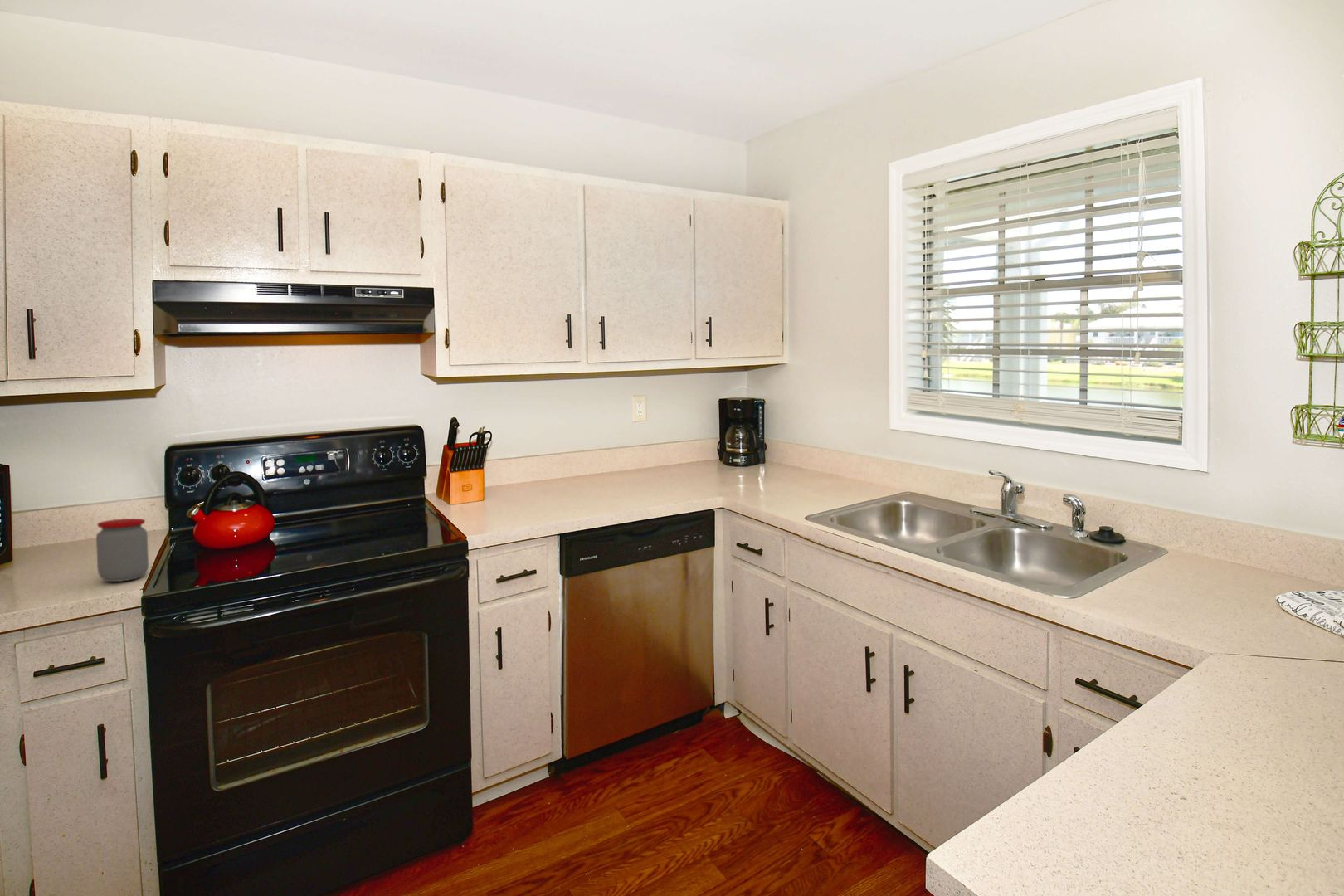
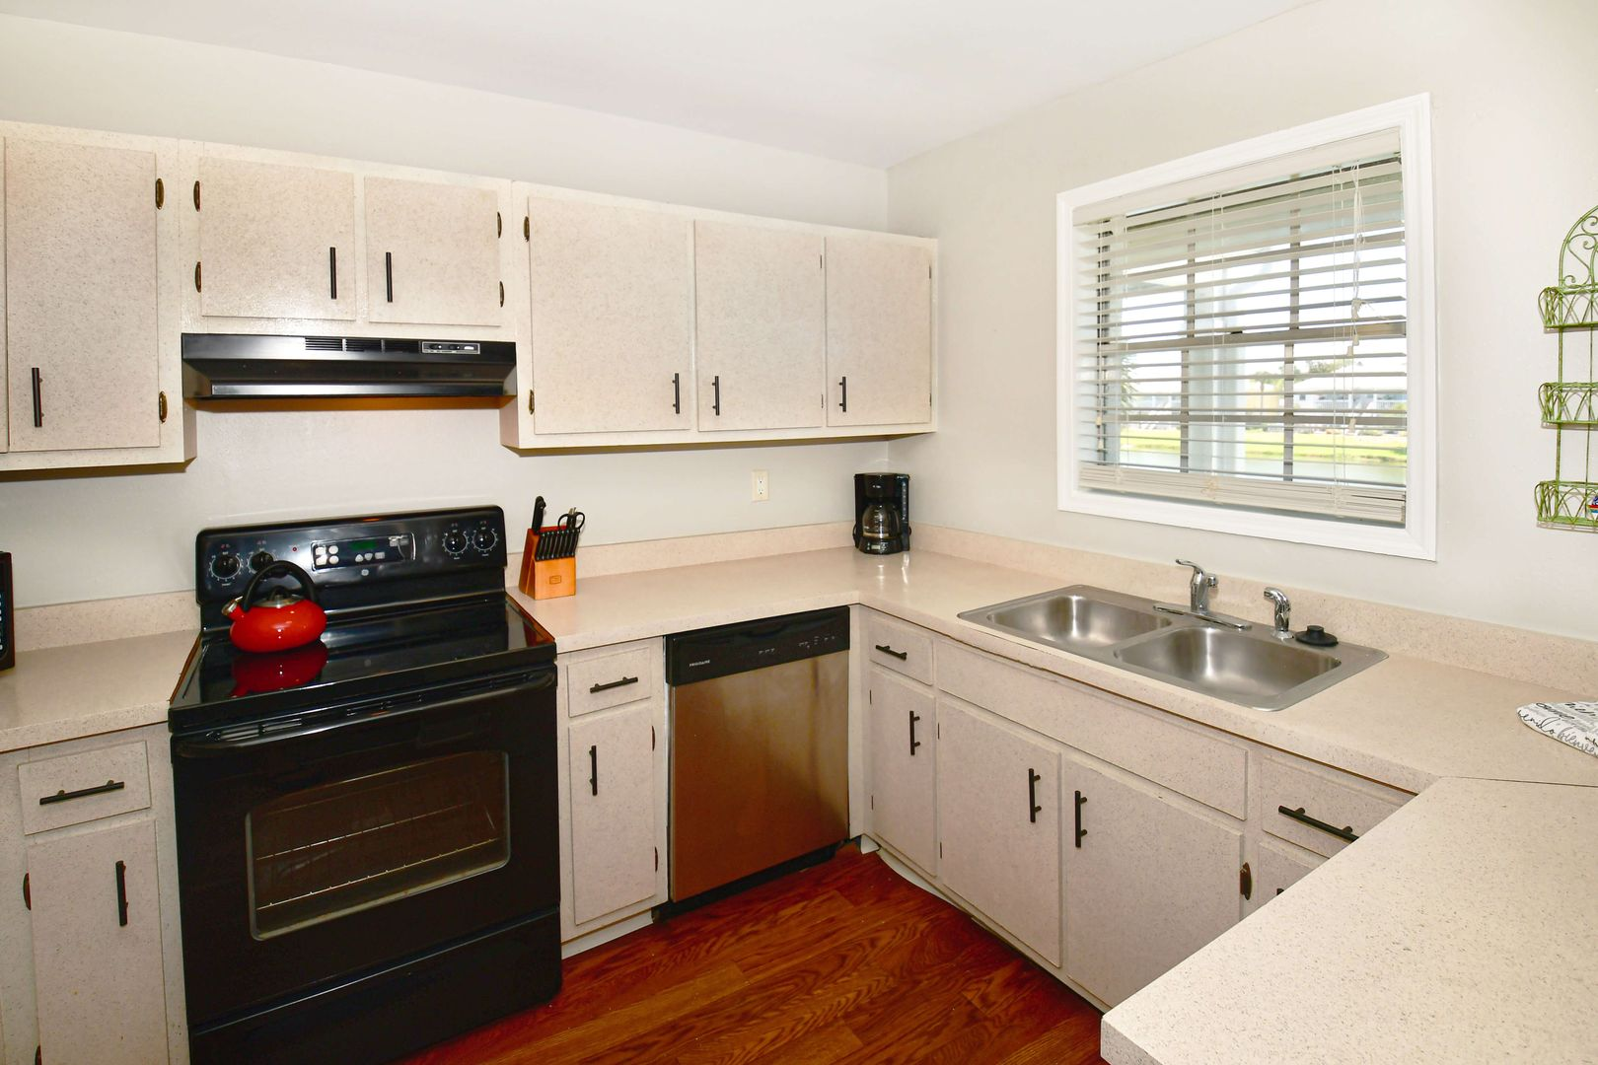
- jar [95,518,149,582]
